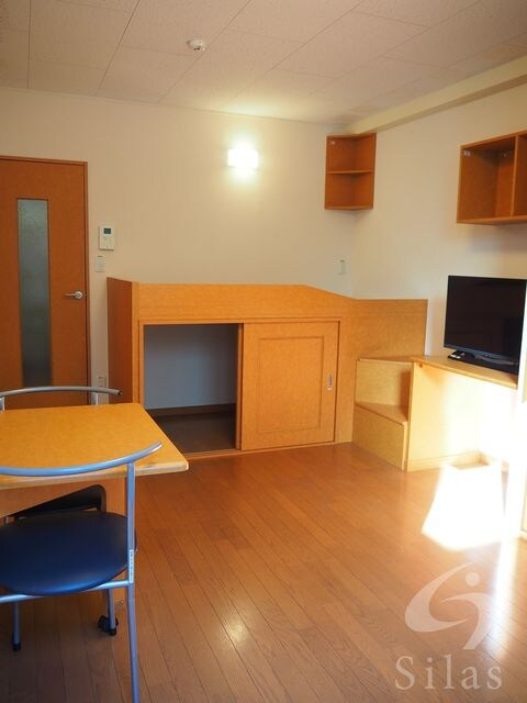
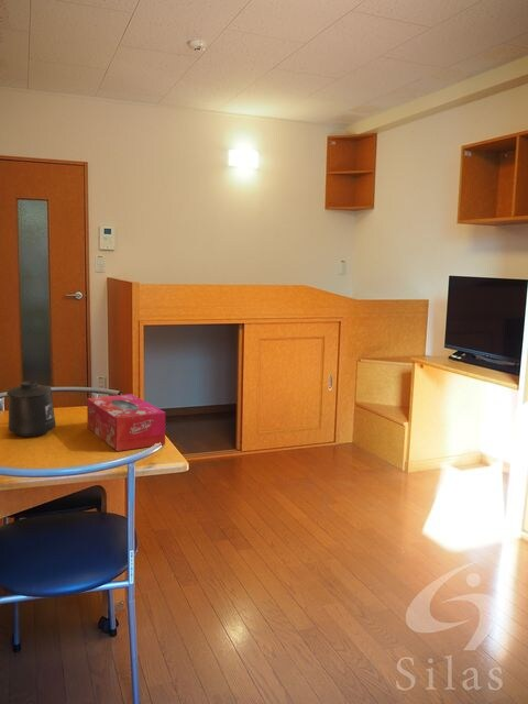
+ mug [6,380,57,438]
+ tissue box [86,393,166,452]
